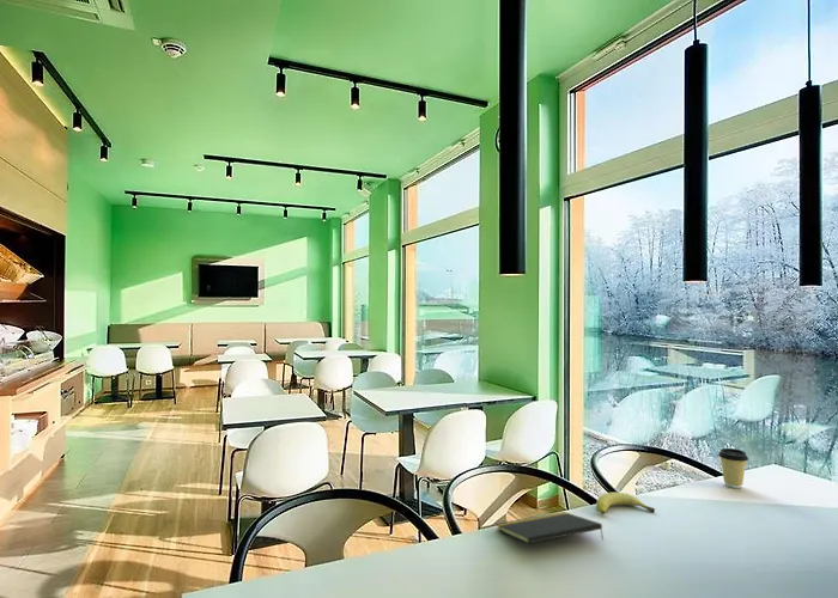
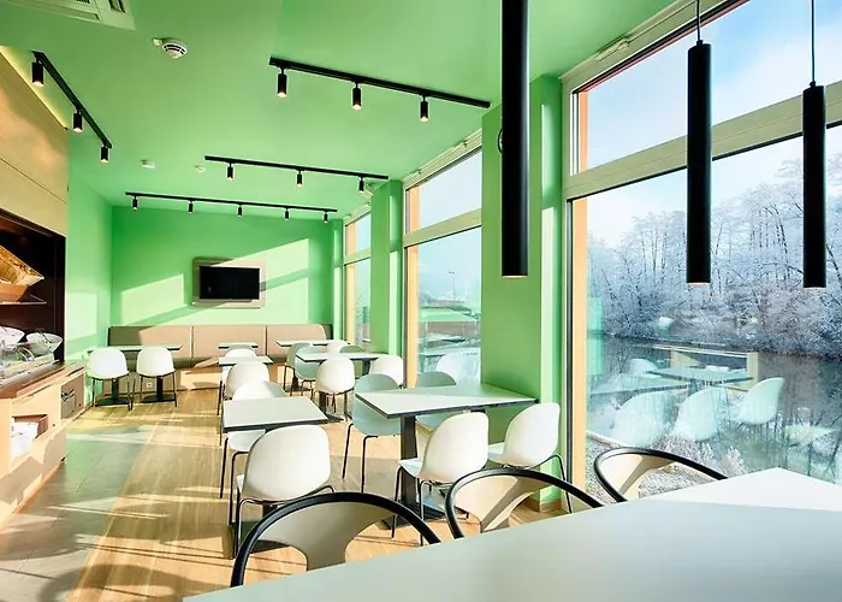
- coffee cup [717,447,749,489]
- fruit [595,492,656,515]
- notepad [494,511,605,544]
